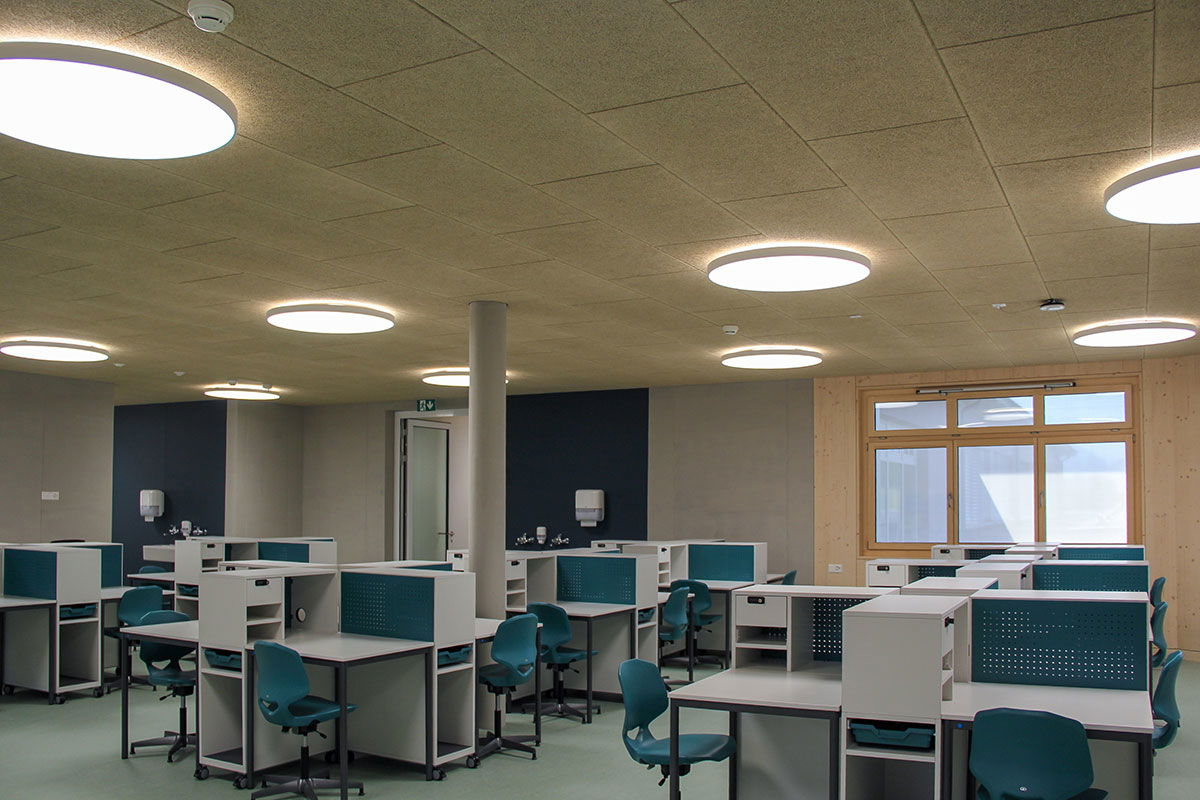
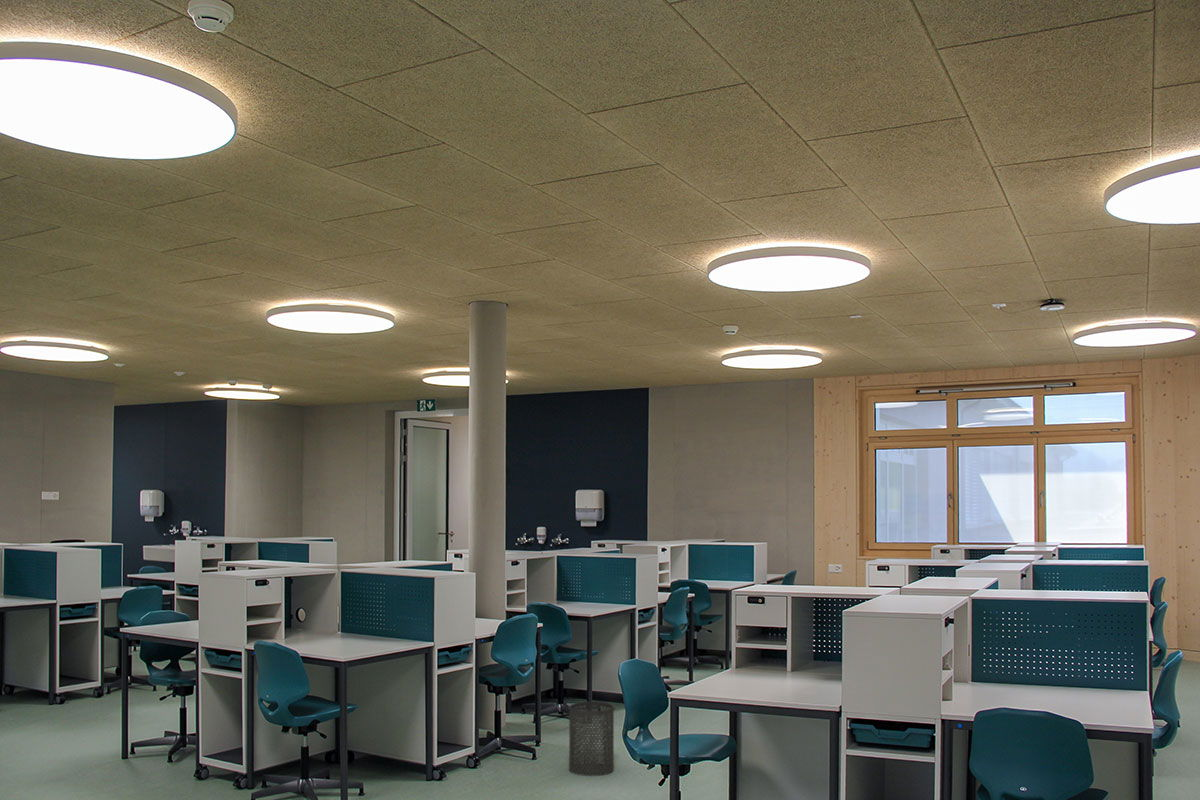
+ trash can [567,701,616,777]
